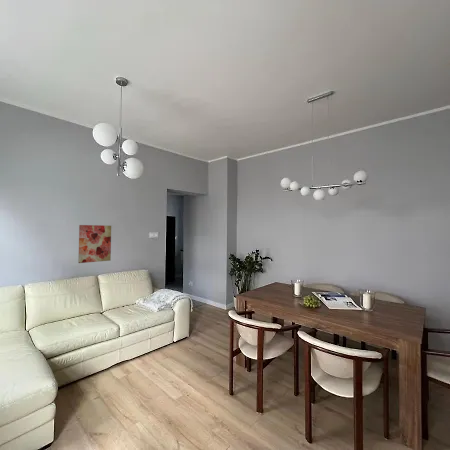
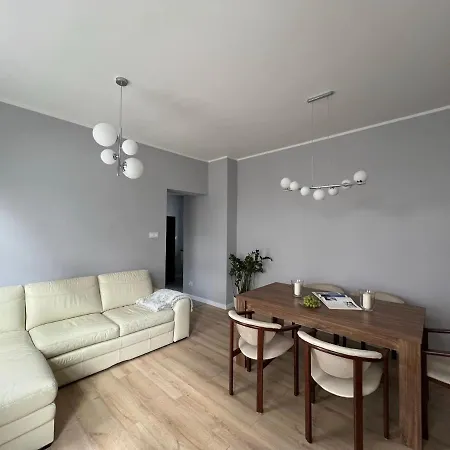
- wall art [77,224,112,264]
